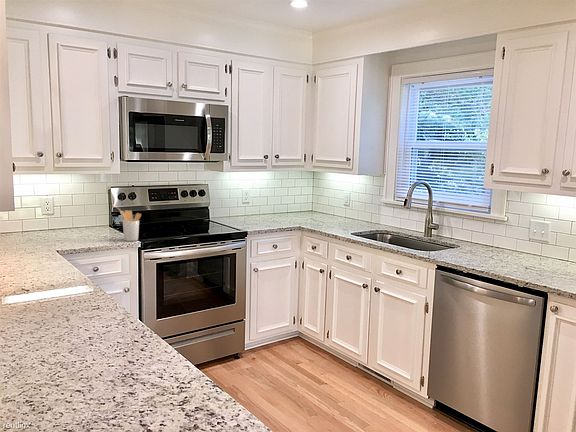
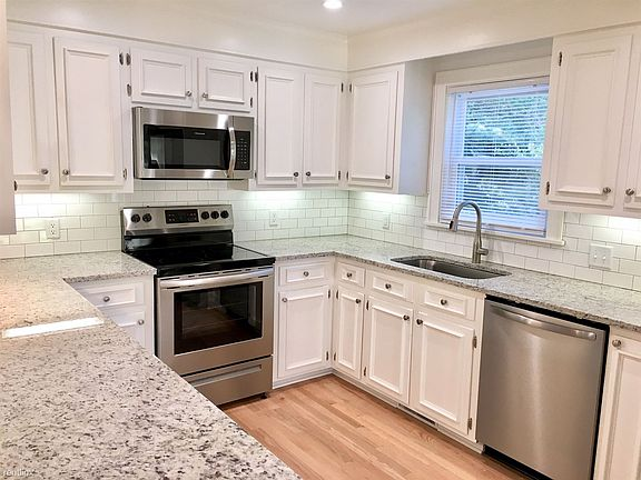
- utensil holder [119,209,142,242]
